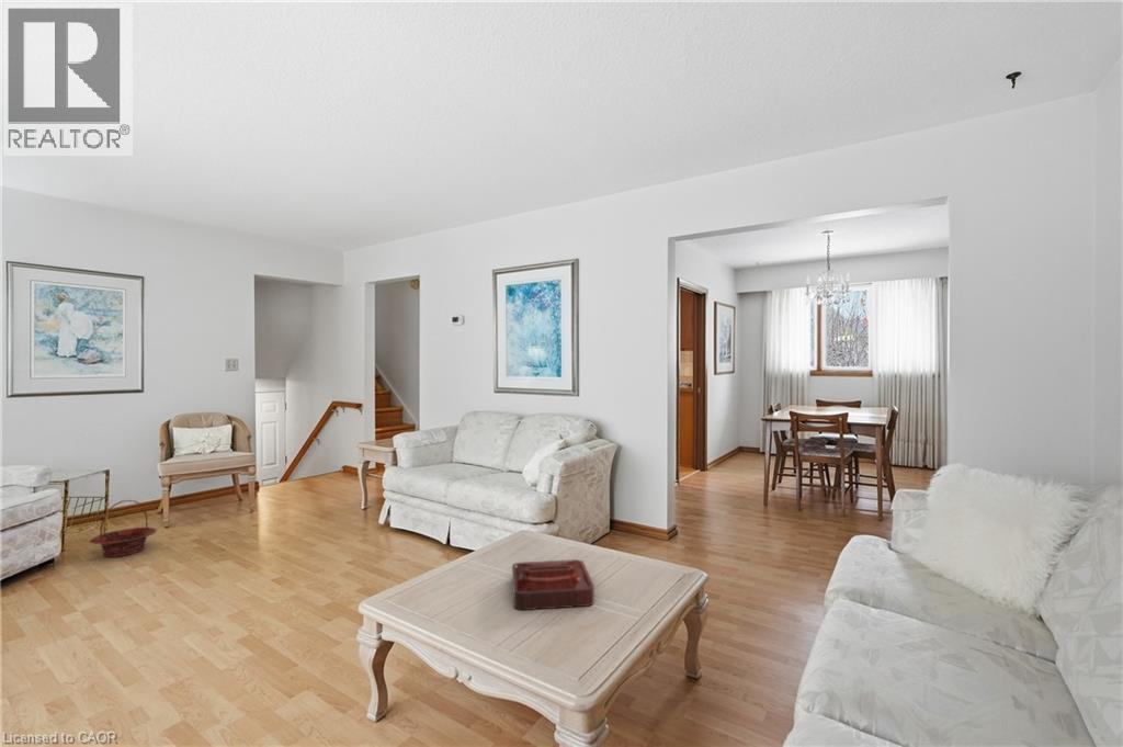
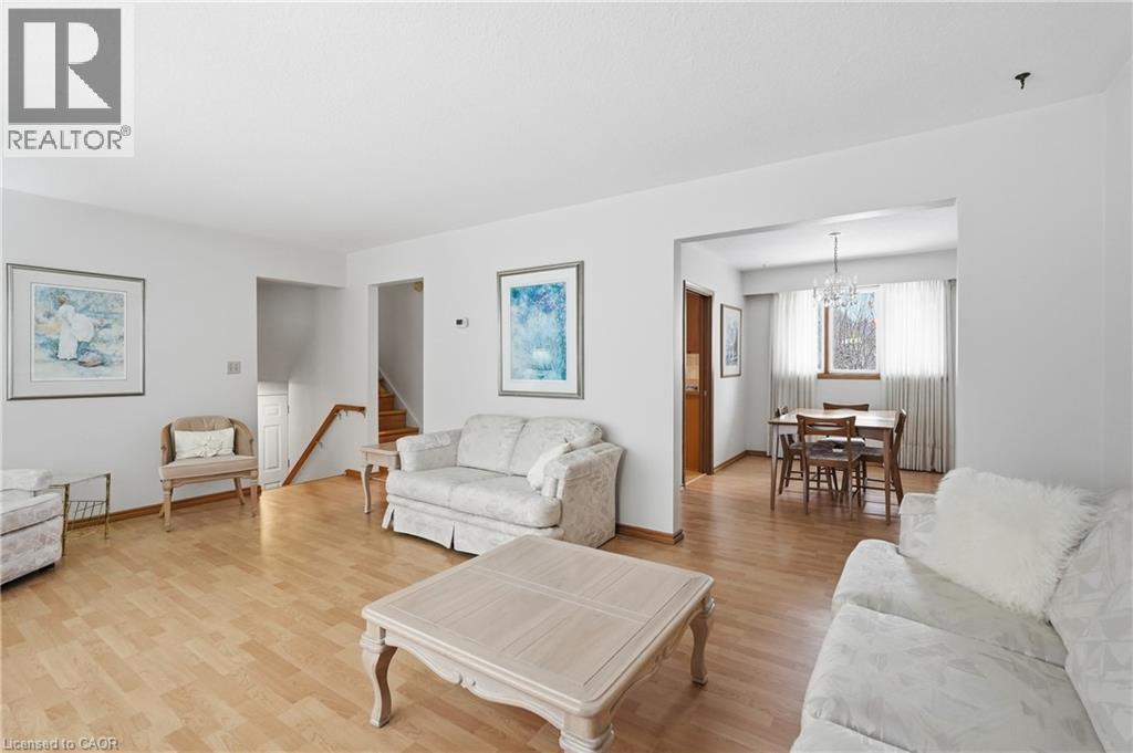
- decorative tray [511,558,595,611]
- basket [89,499,158,558]
